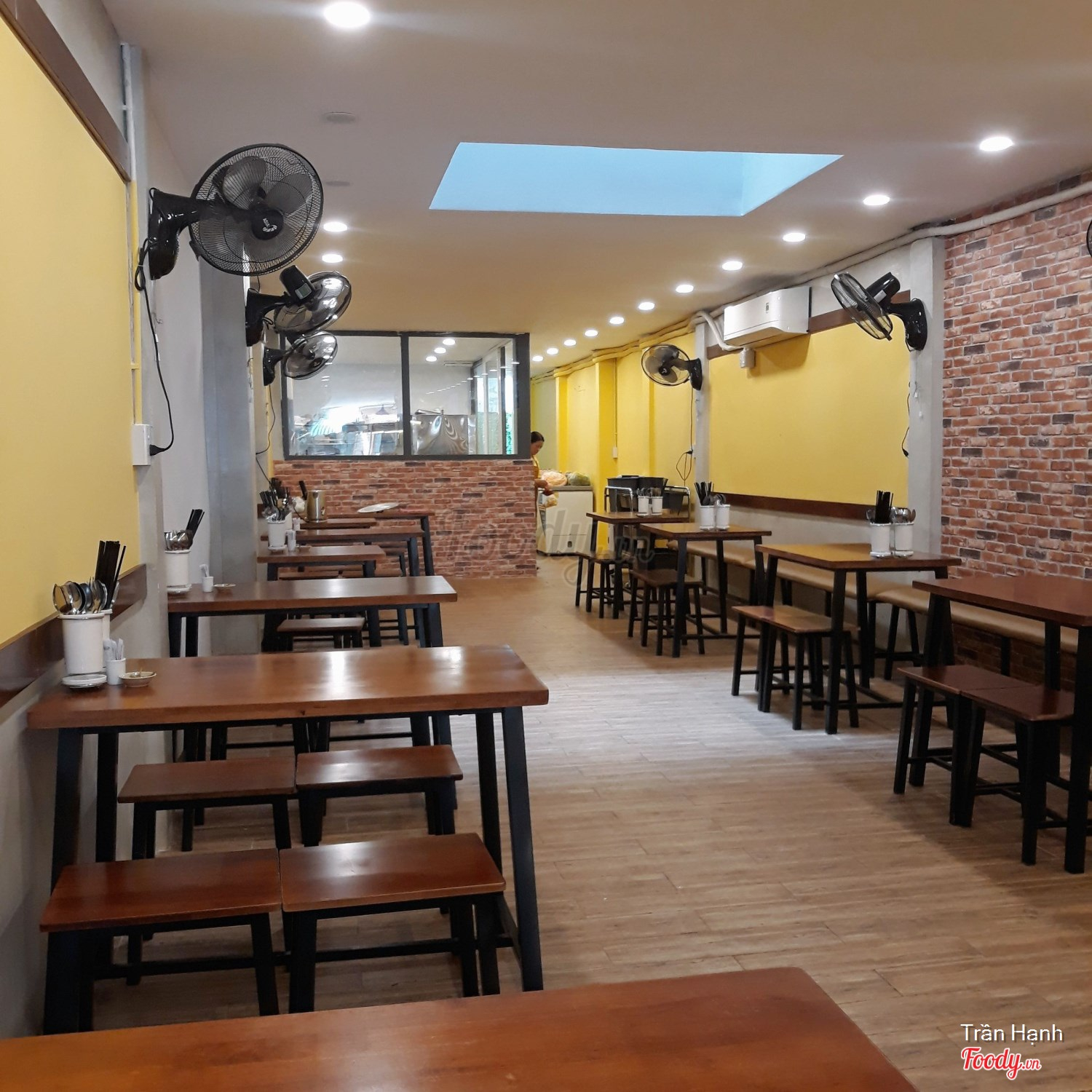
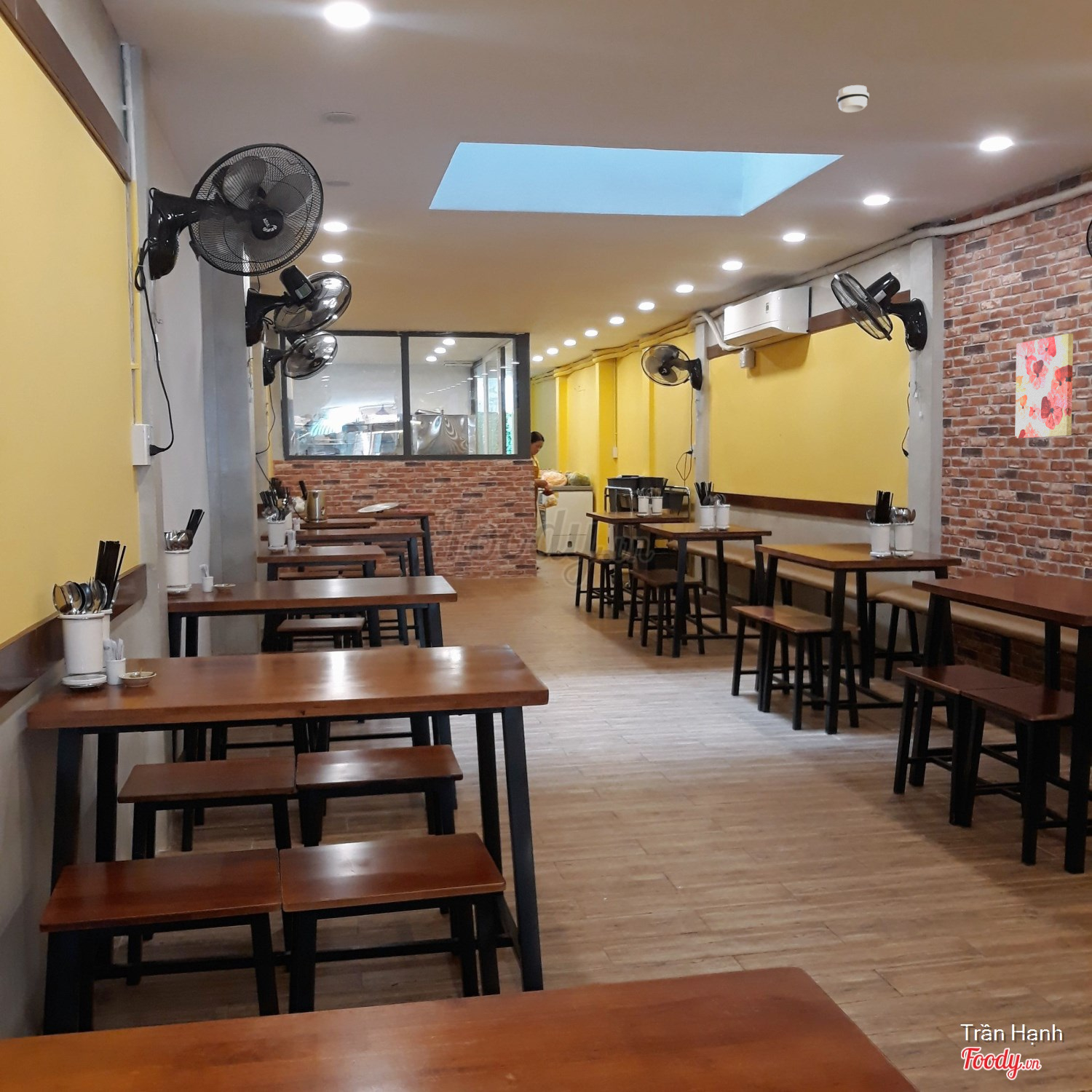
+ smoke detector [836,84,870,114]
+ wall art [1014,333,1074,439]
